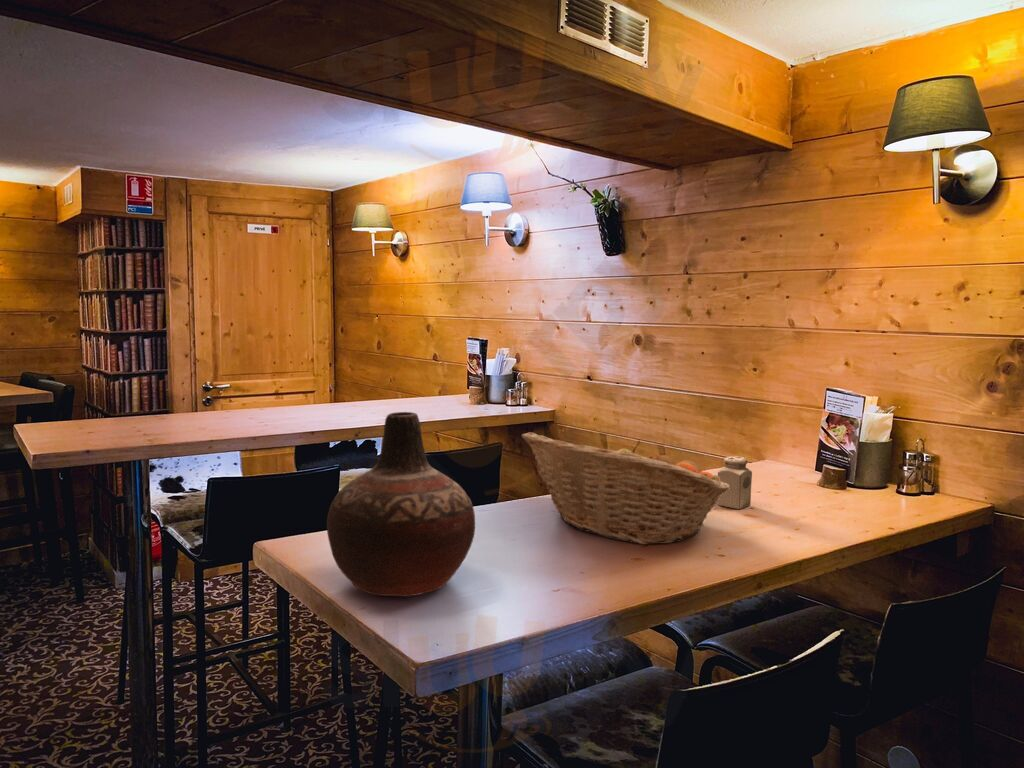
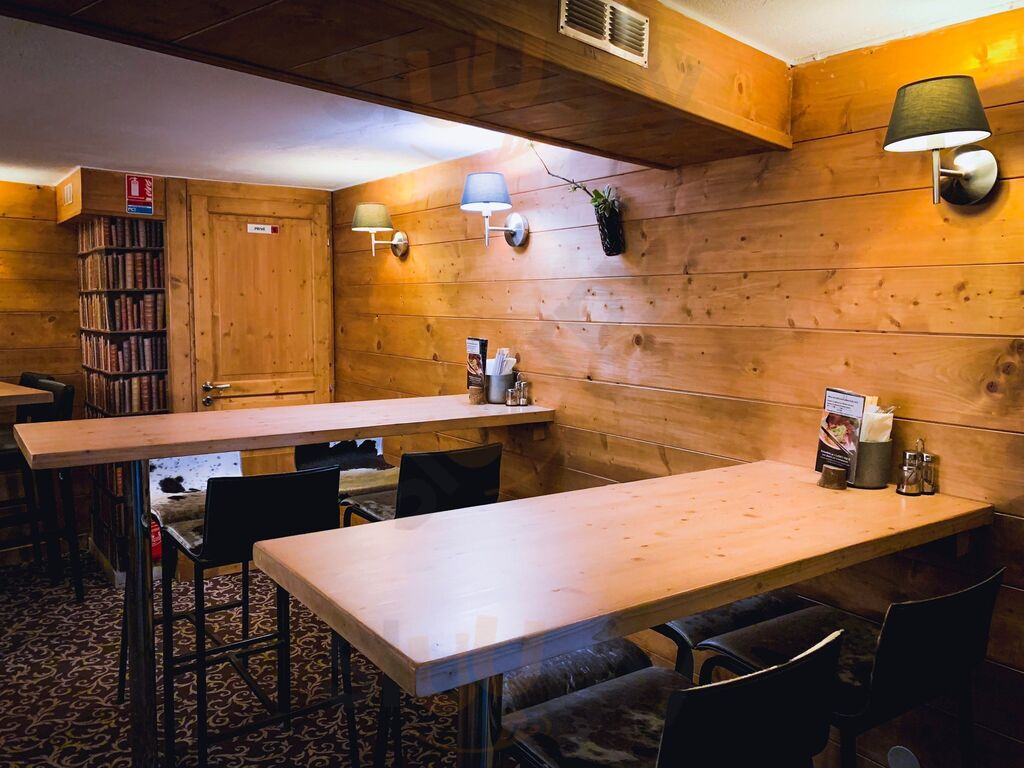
- fruit basket [521,431,730,545]
- salt shaker [717,455,753,510]
- vase [326,411,476,597]
